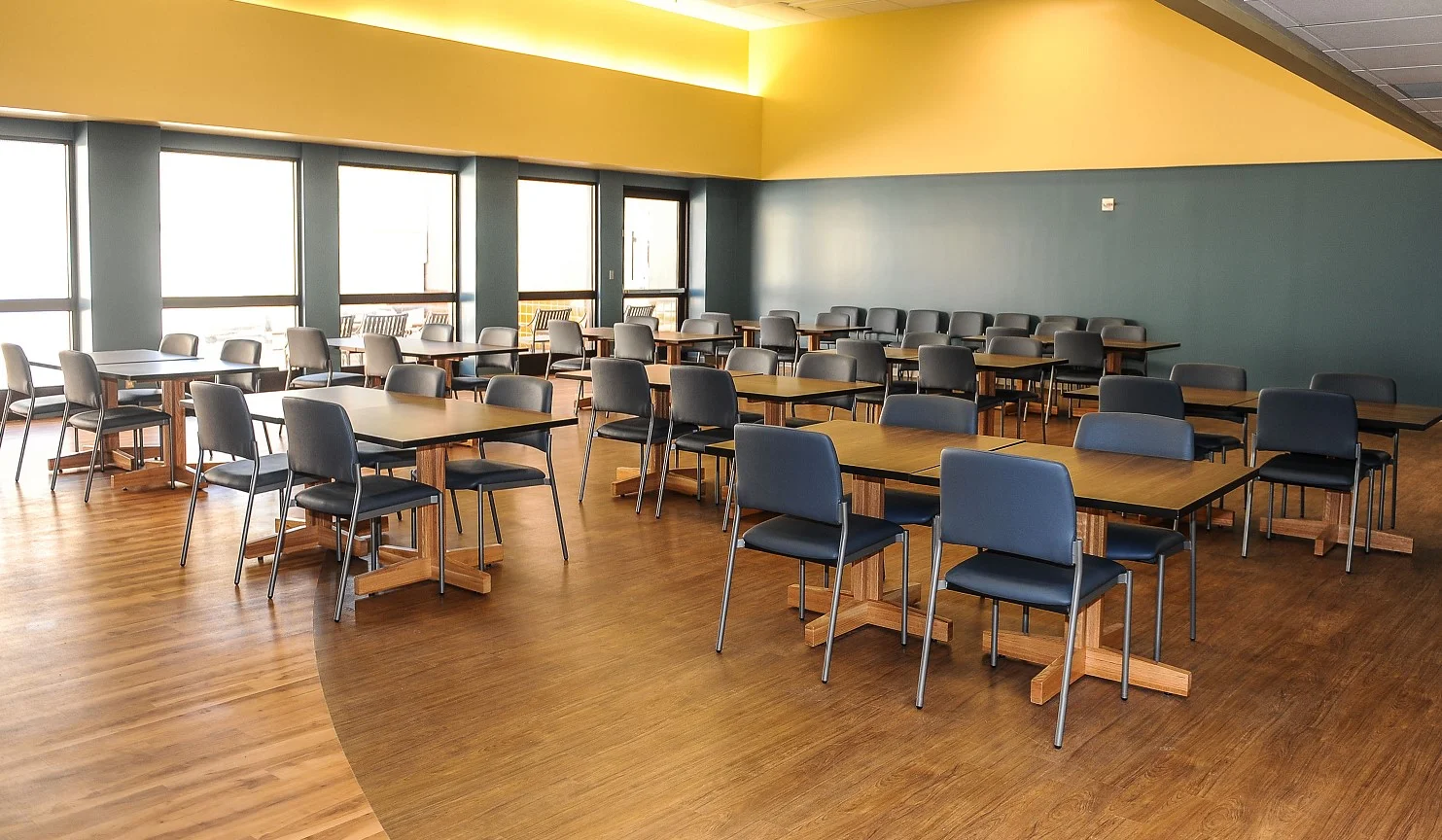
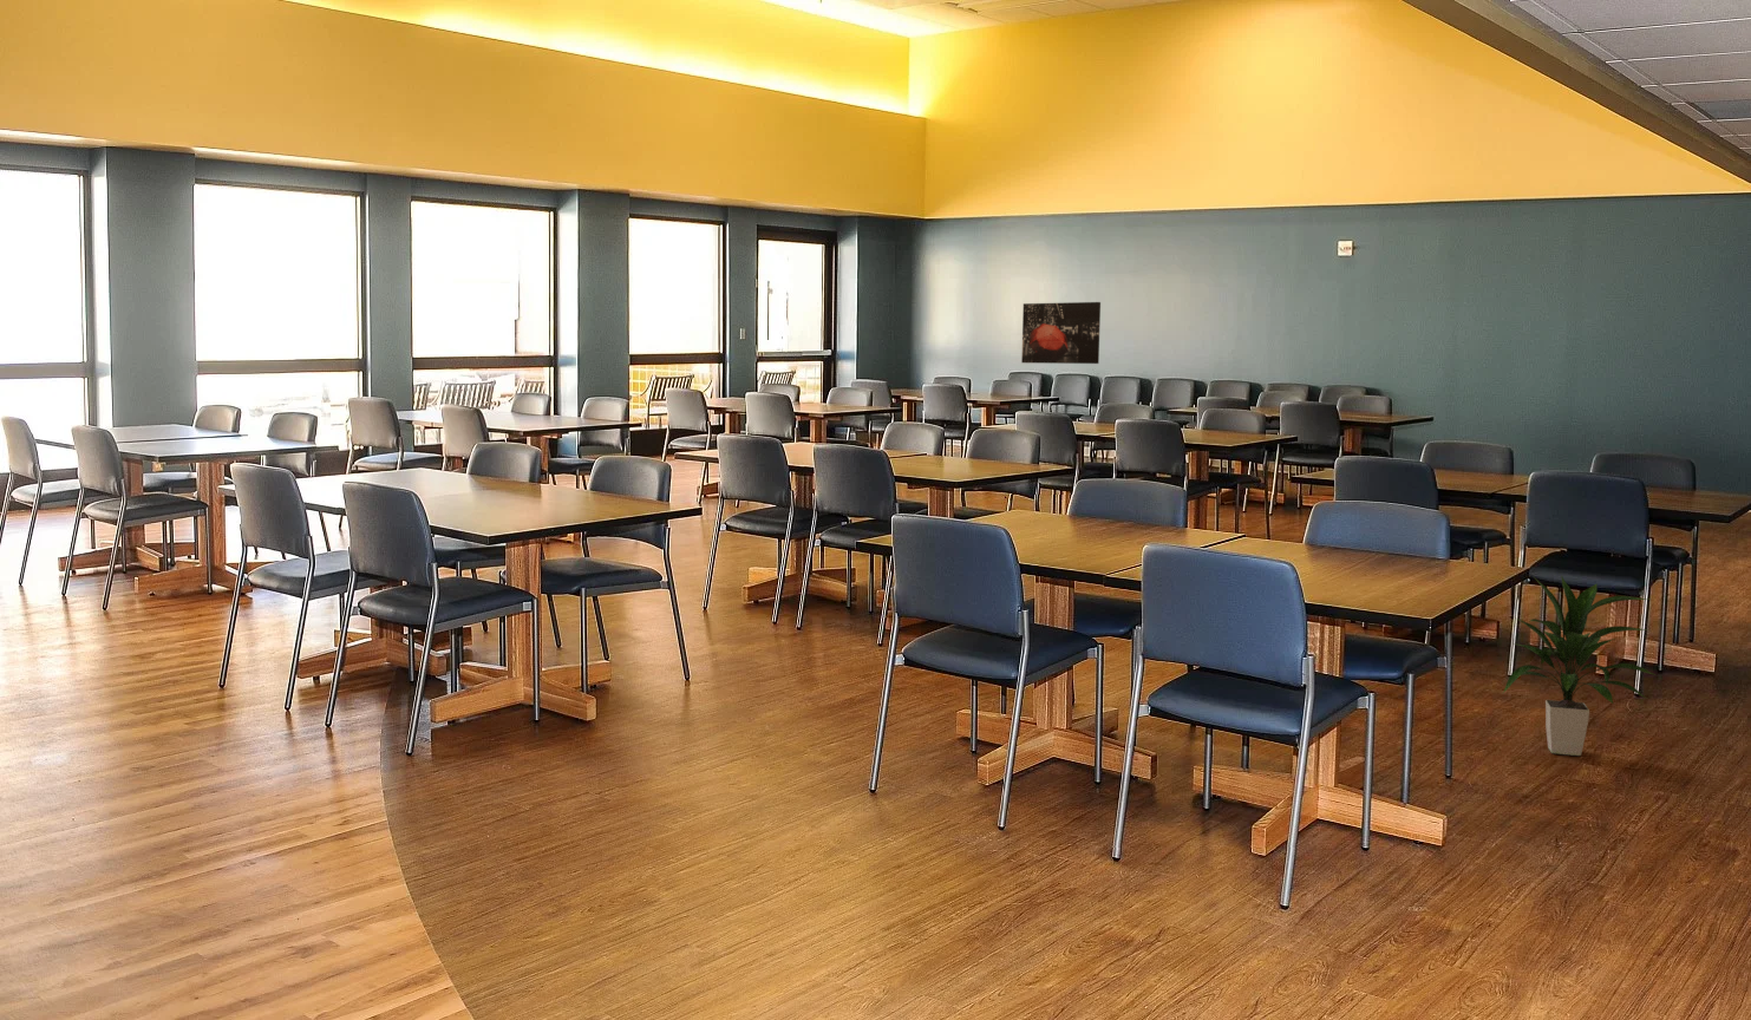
+ wall art [1020,301,1101,364]
+ indoor plant [1501,574,1656,756]
